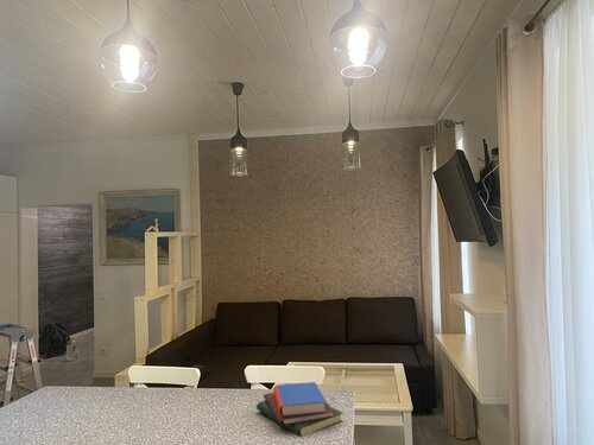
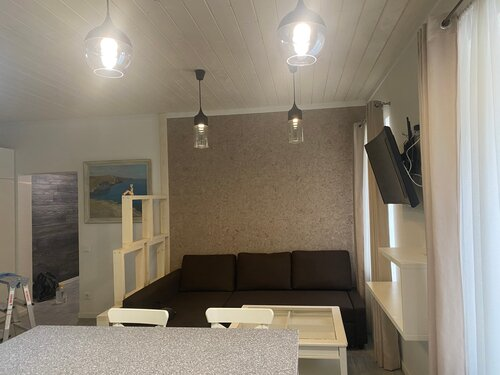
- book [255,381,343,438]
